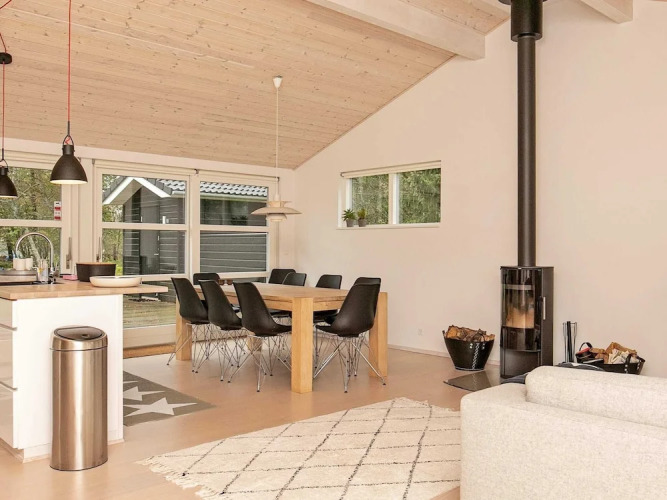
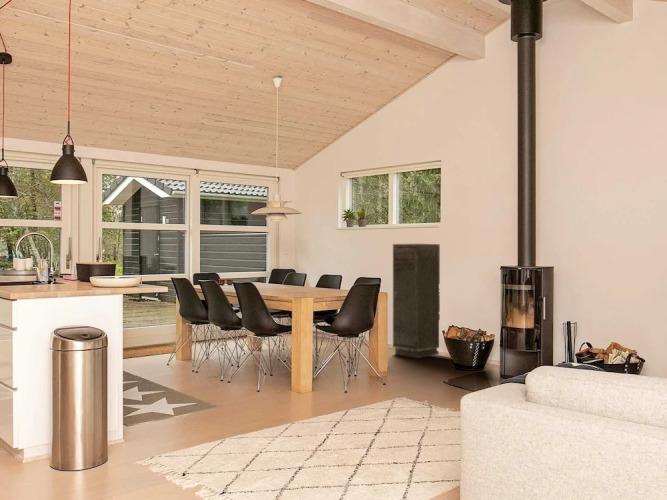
+ storage cabinet [392,243,441,359]
